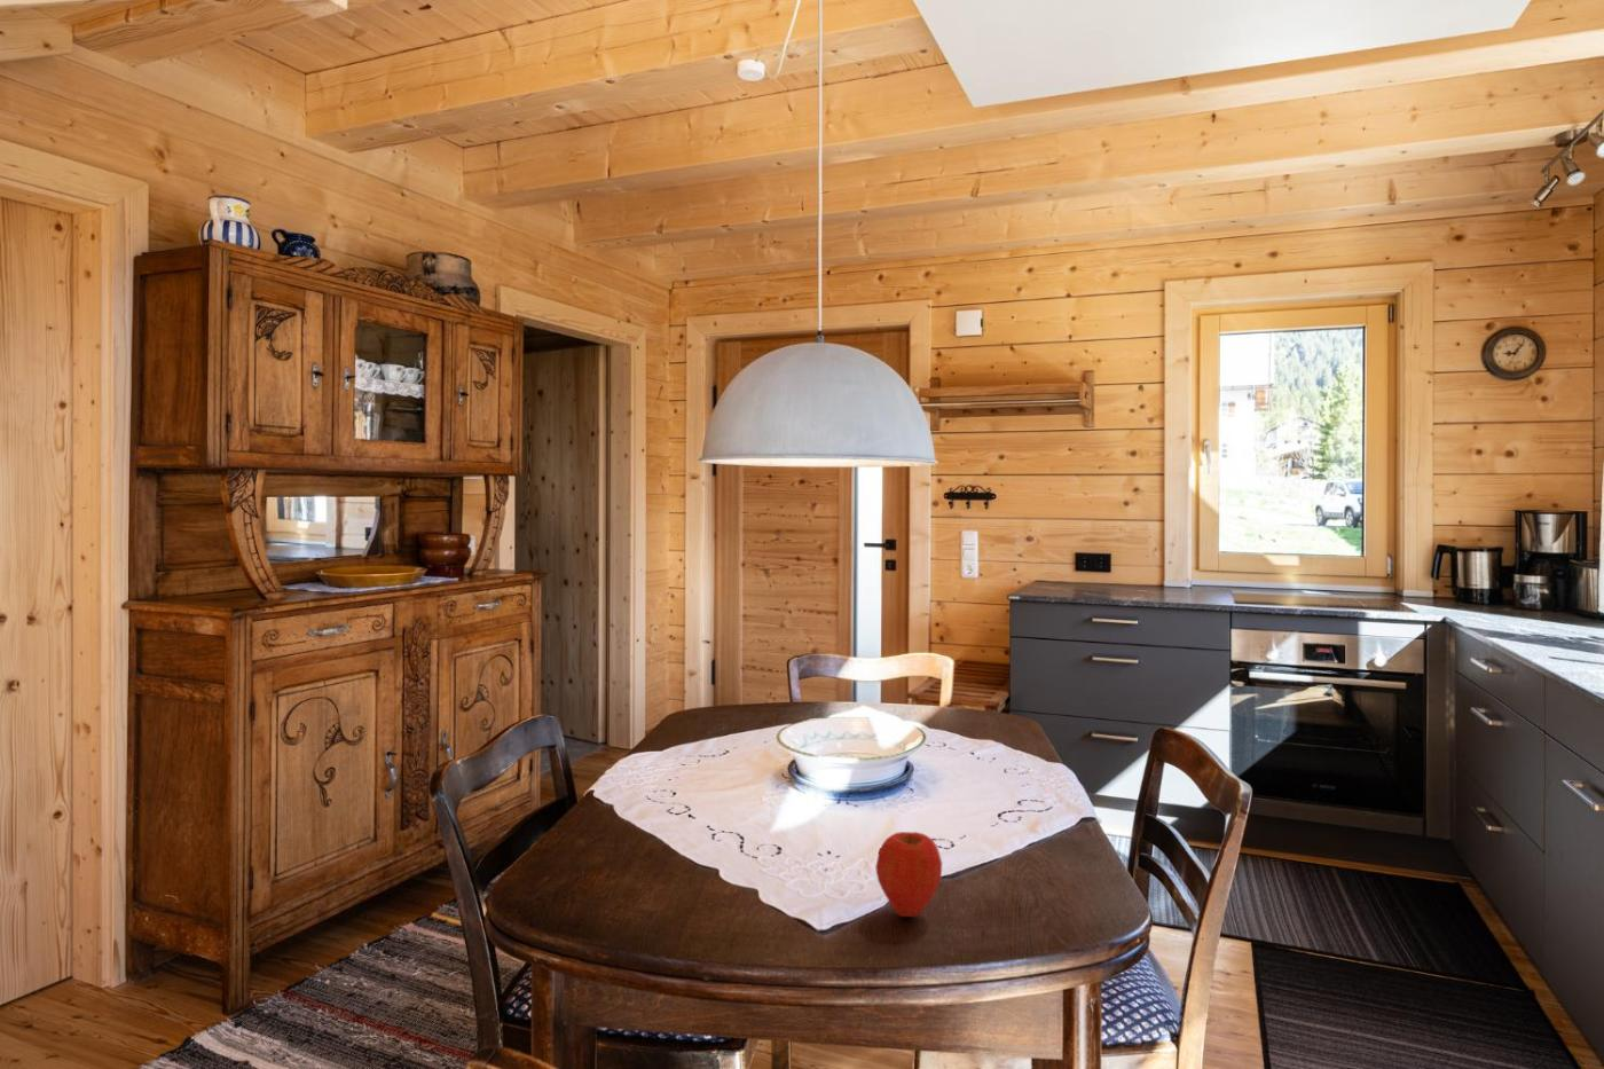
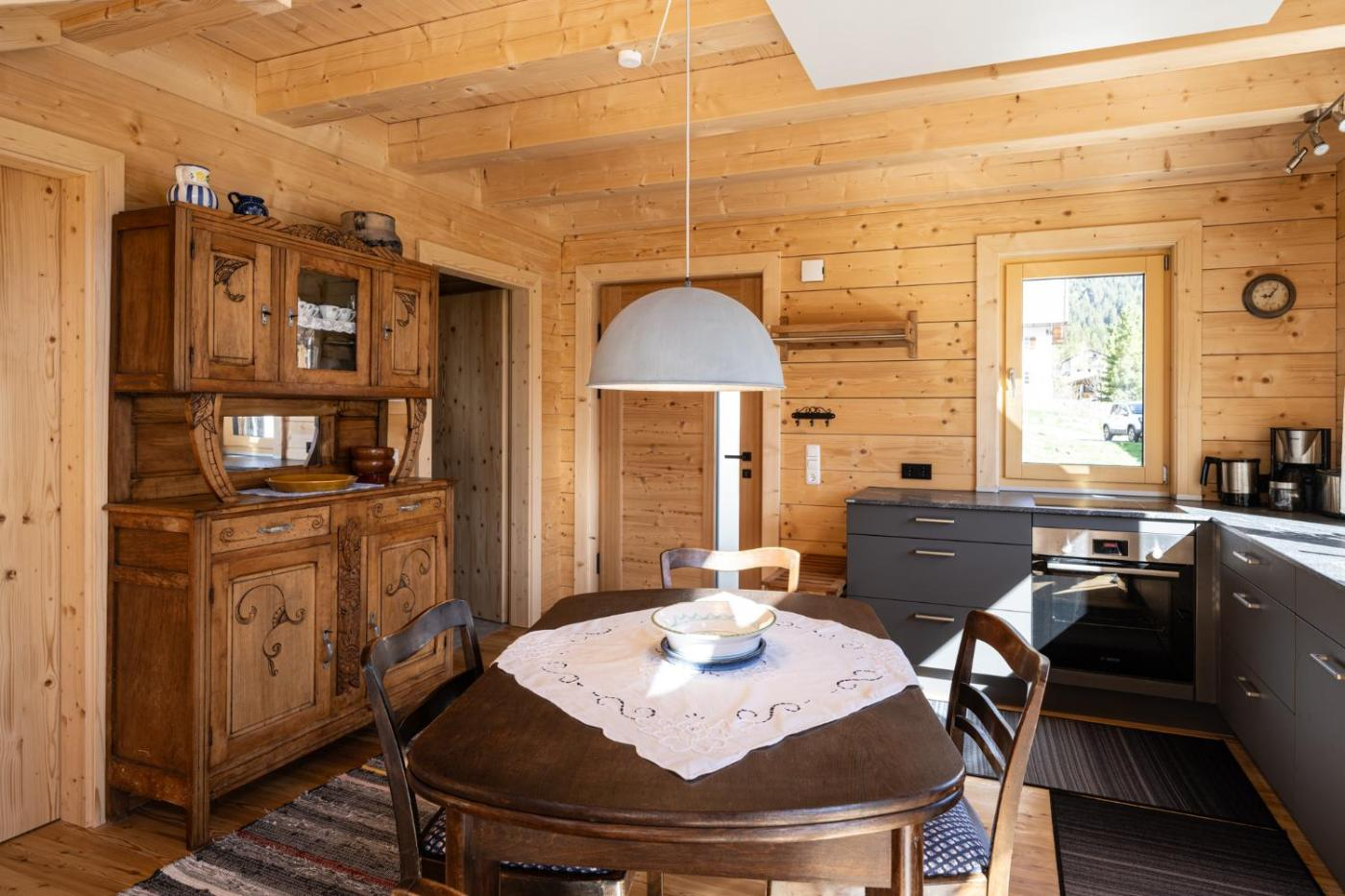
- apple [874,830,943,917]
